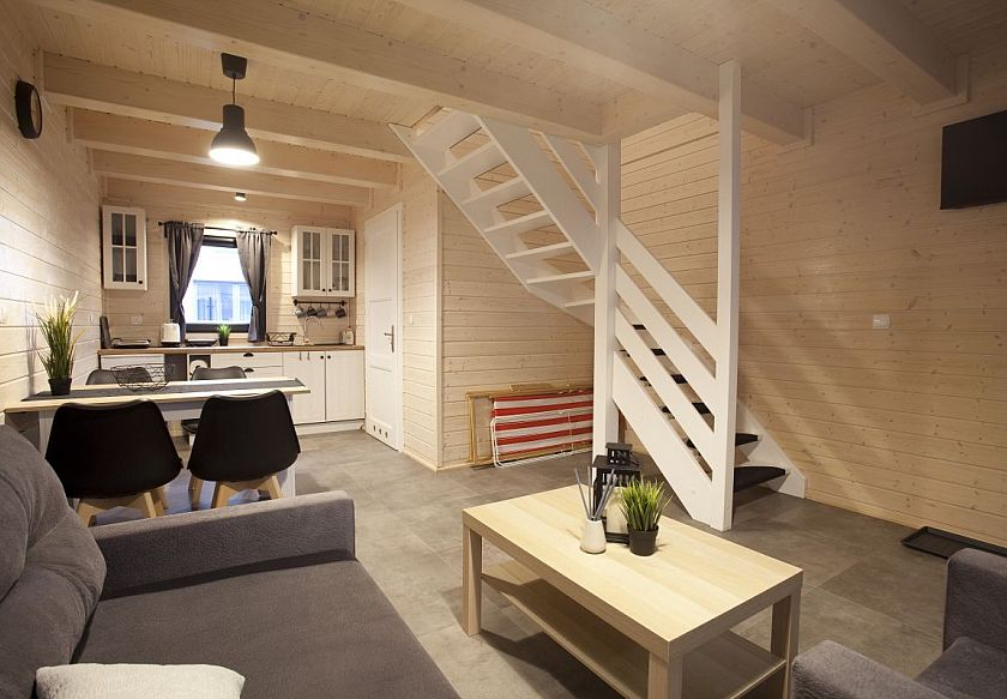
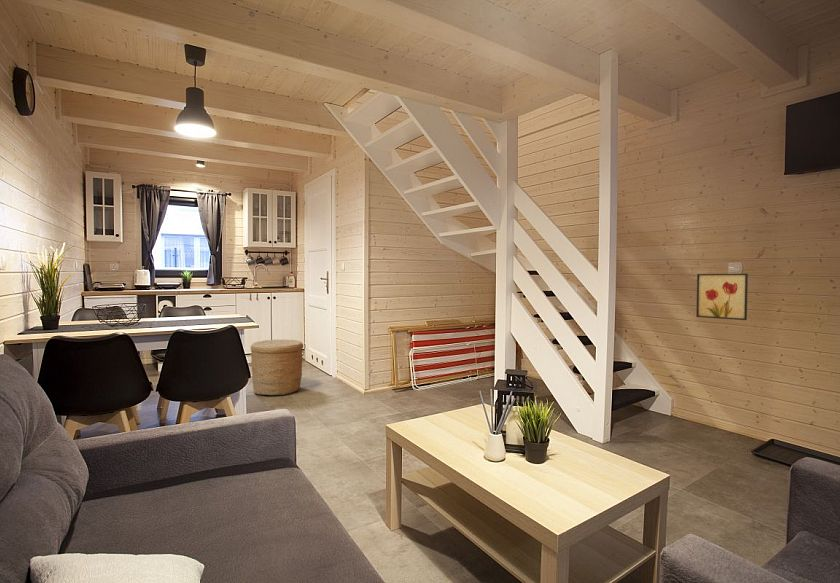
+ wall art [695,273,749,321]
+ basket [250,339,304,396]
